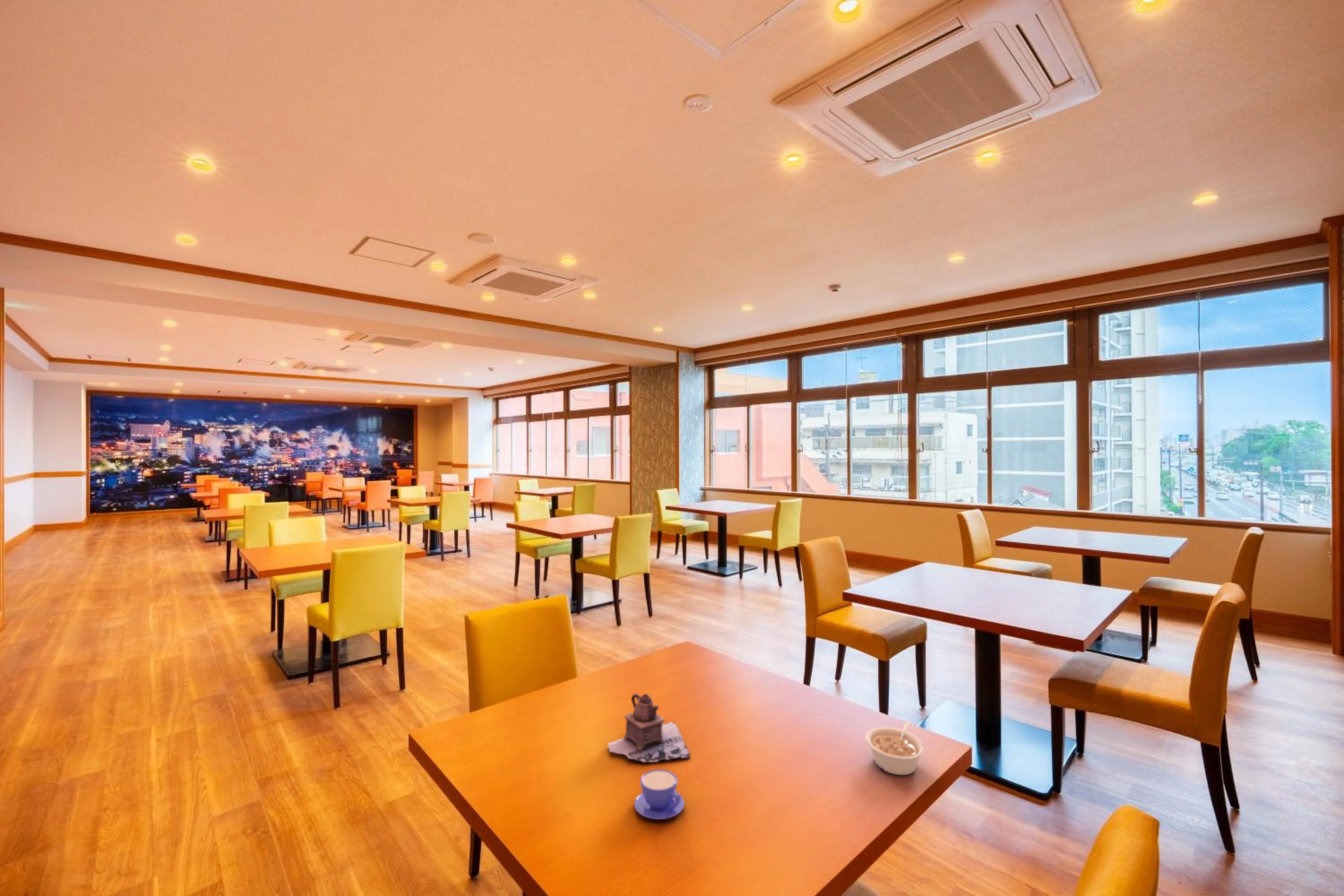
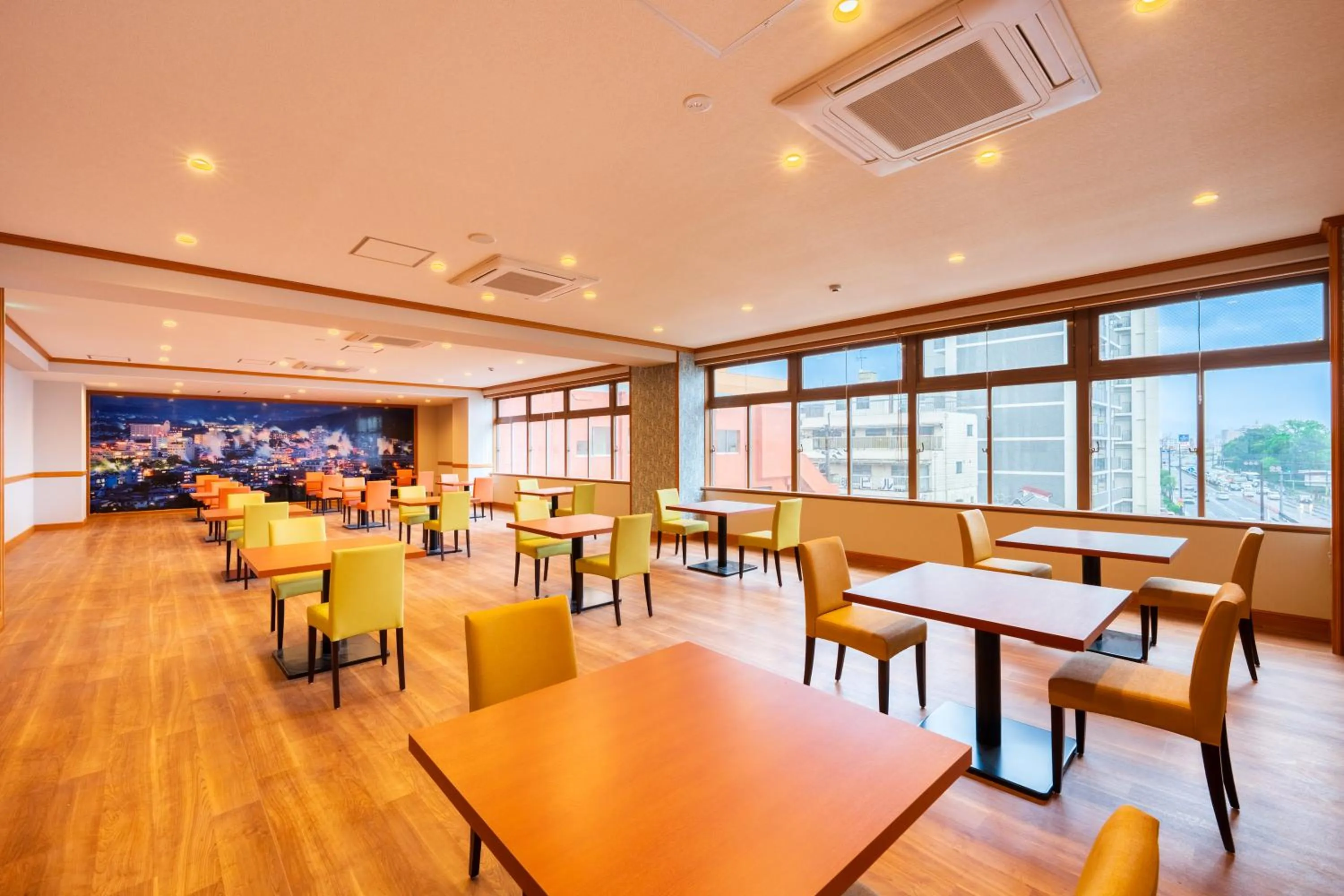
- teapot [607,693,691,763]
- teacup [634,769,685,820]
- legume [865,721,926,775]
